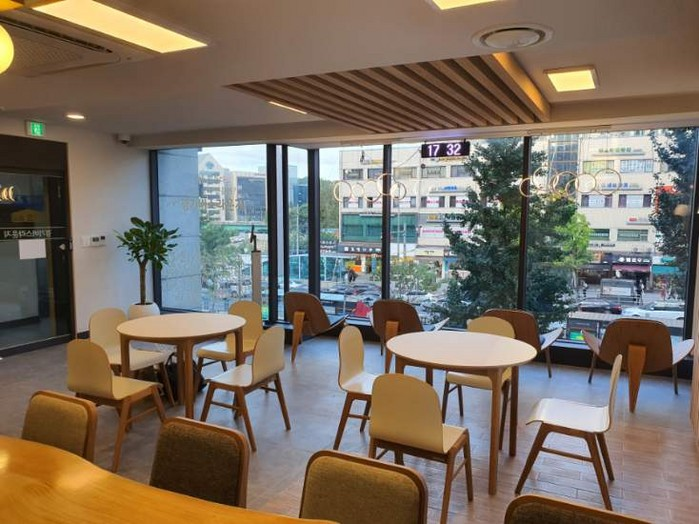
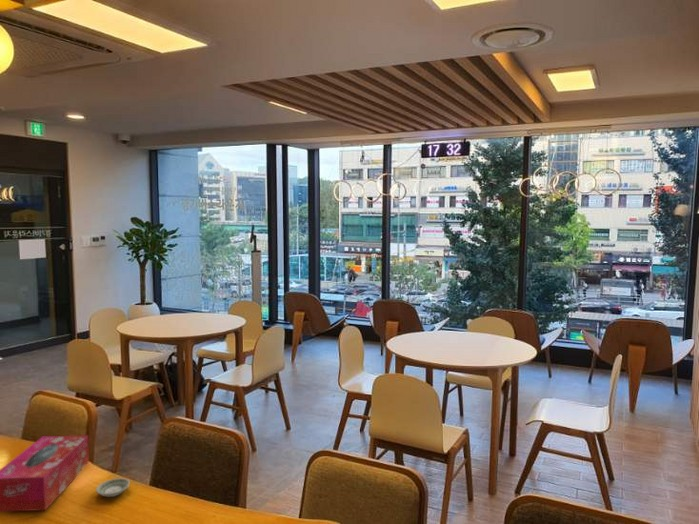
+ tissue box [0,434,90,513]
+ saucer [95,477,131,498]
